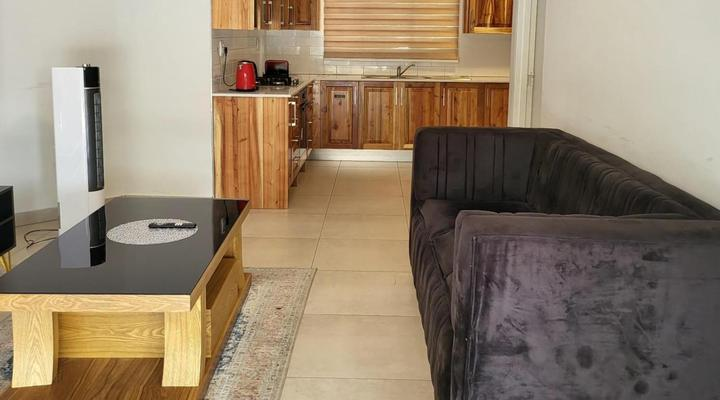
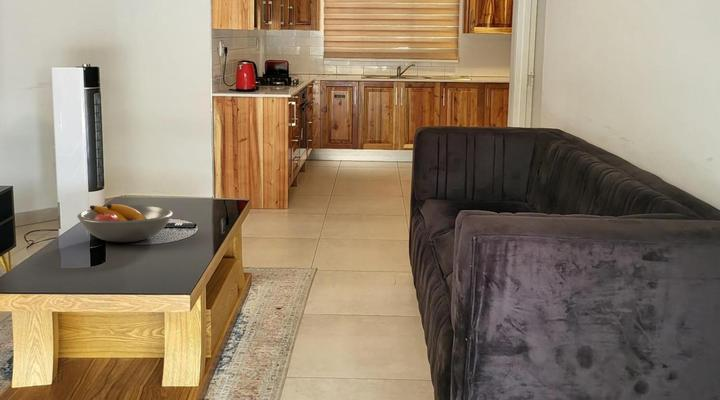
+ fruit bowl [76,203,173,243]
